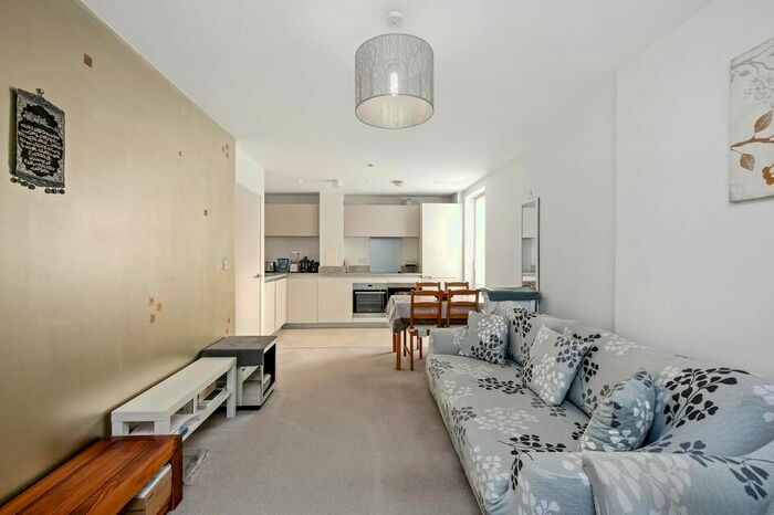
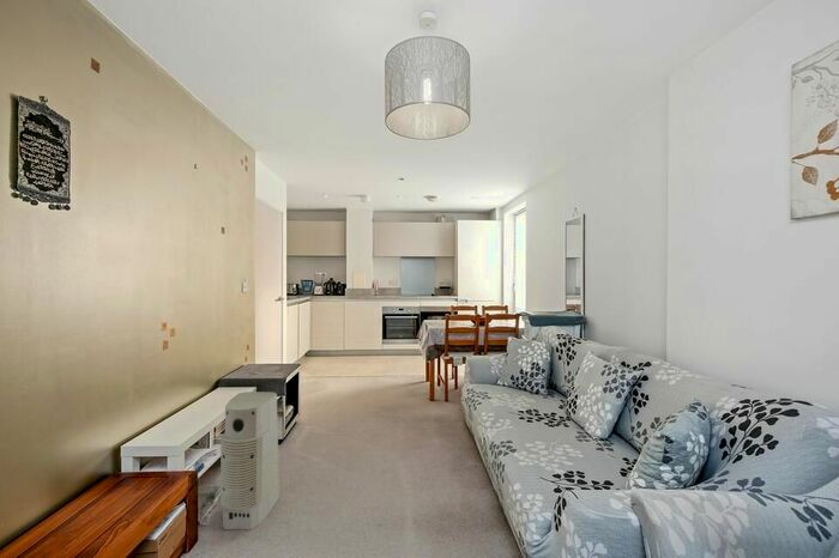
+ air purifier [219,390,280,530]
